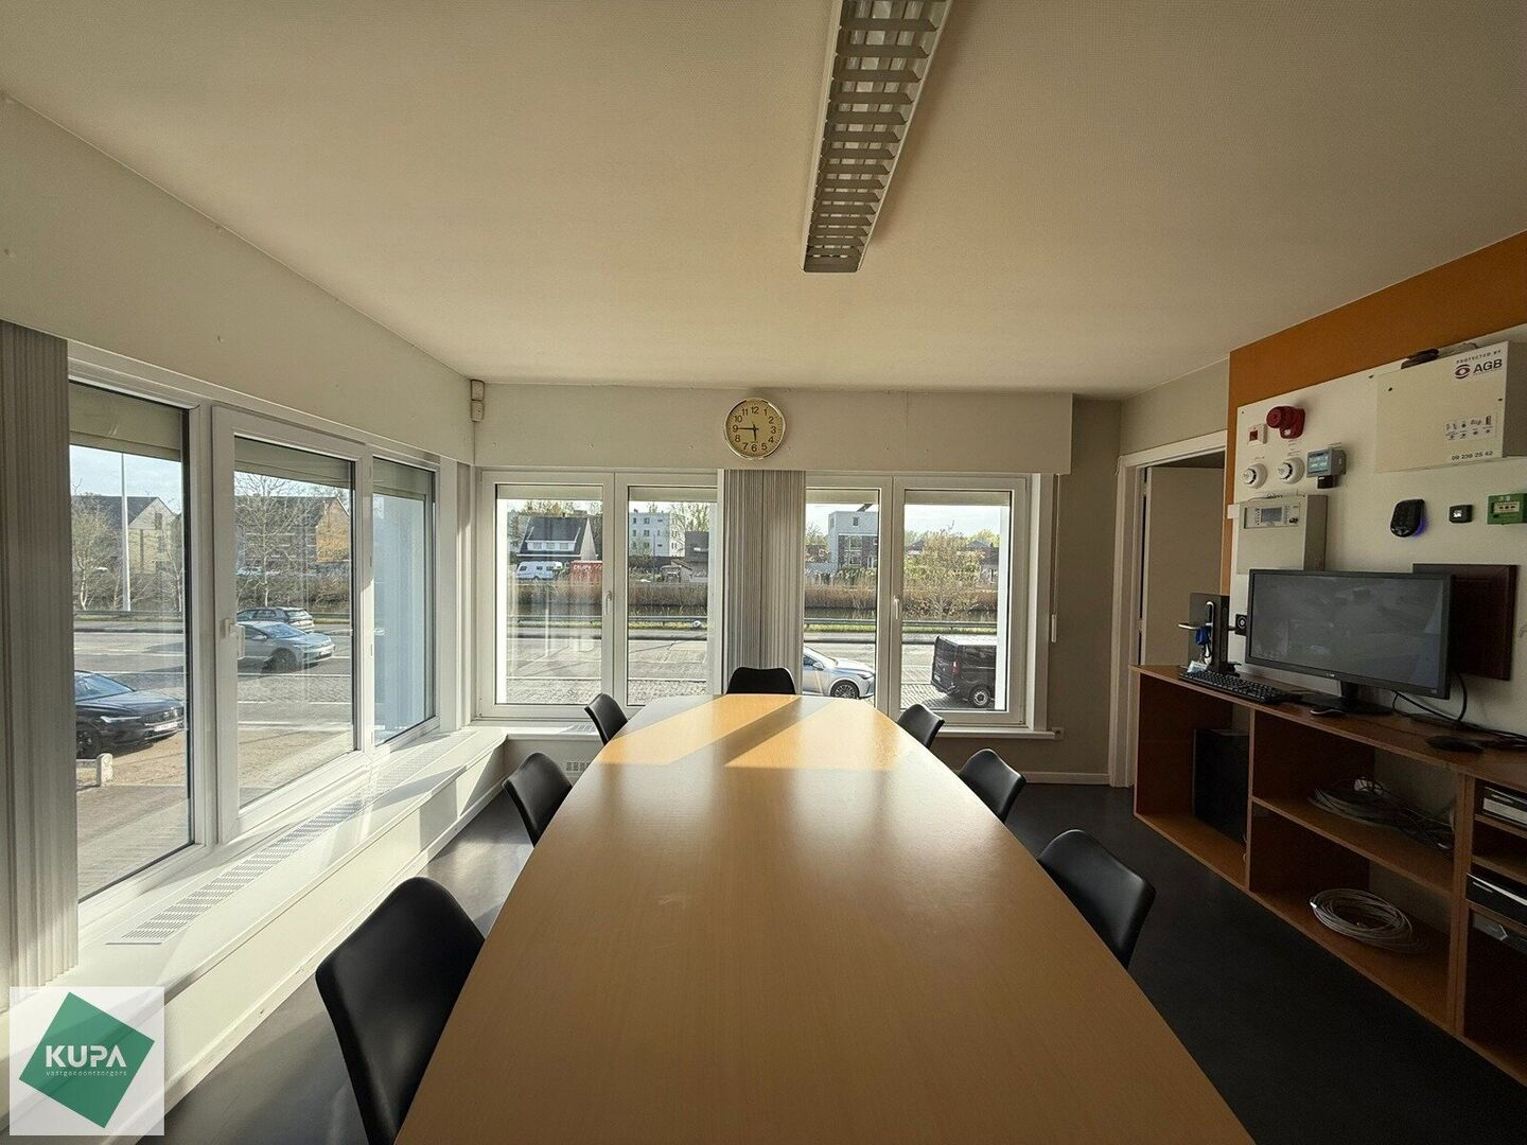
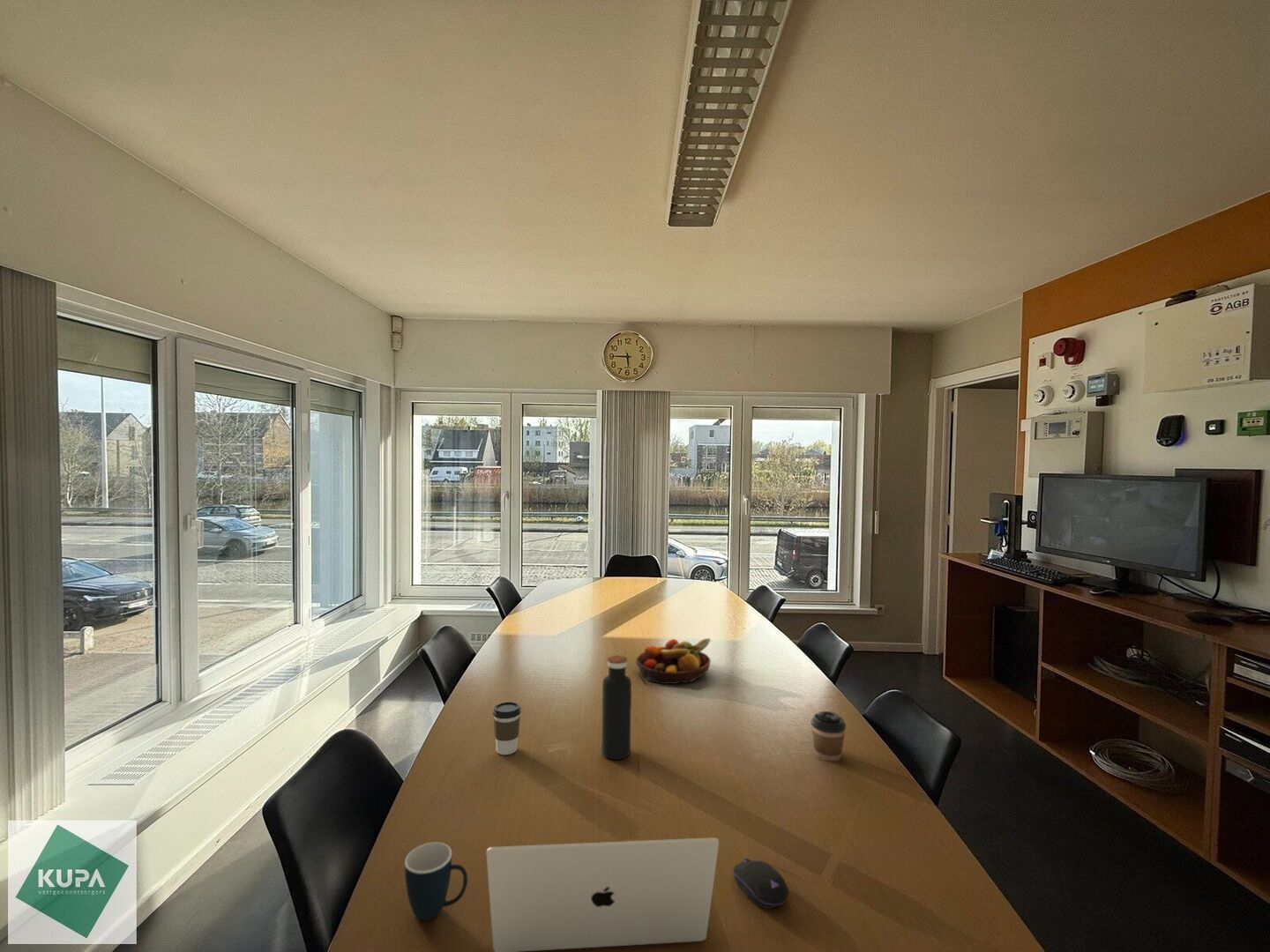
+ water bottle [601,655,632,761]
+ computer mouse [732,857,790,910]
+ coffee cup [492,701,522,755]
+ fruit bowl [635,637,712,685]
+ laptop [486,837,720,952]
+ coffee cup [811,710,847,762]
+ mug [404,841,468,921]
